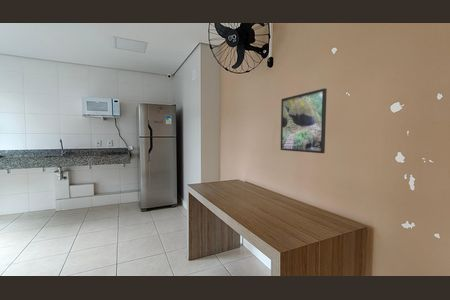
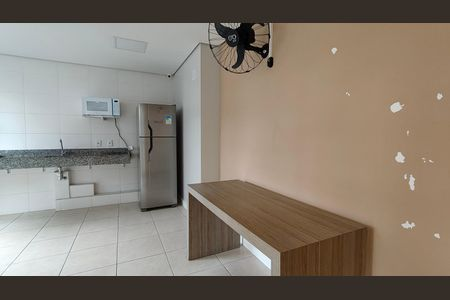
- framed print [280,87,328,154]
